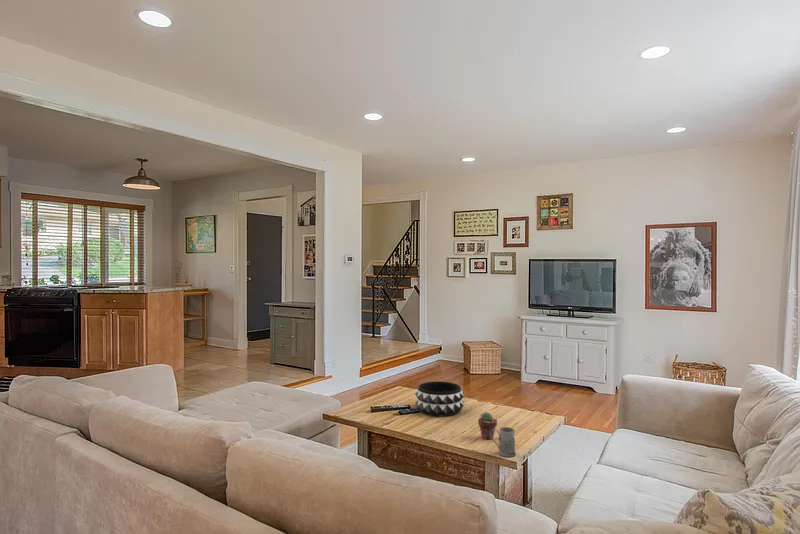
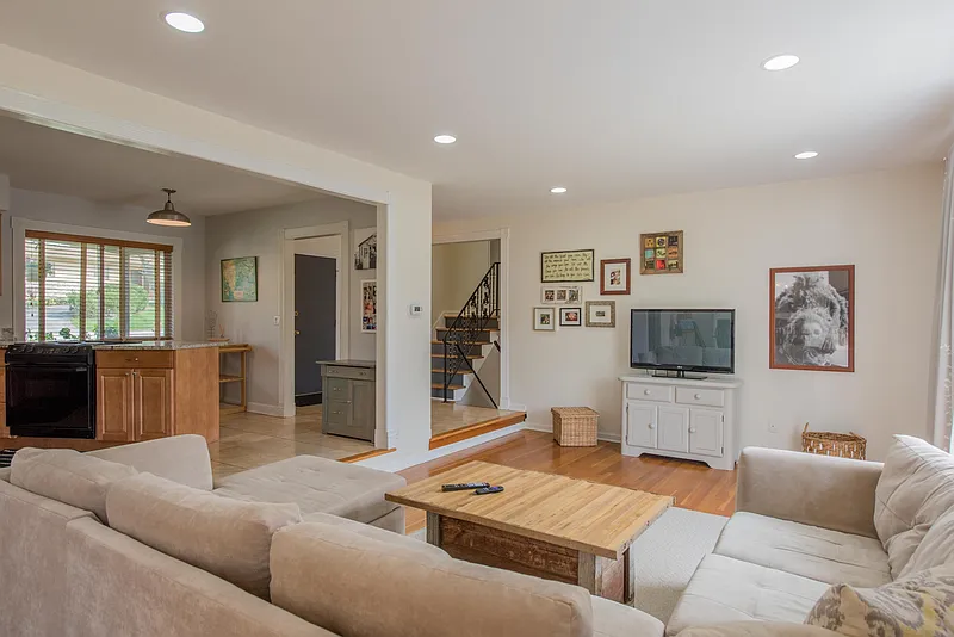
- mug [490,426,517,458]
- decorative bowl [414,380,465,417]
- potted succulent [477,411,498,441]
